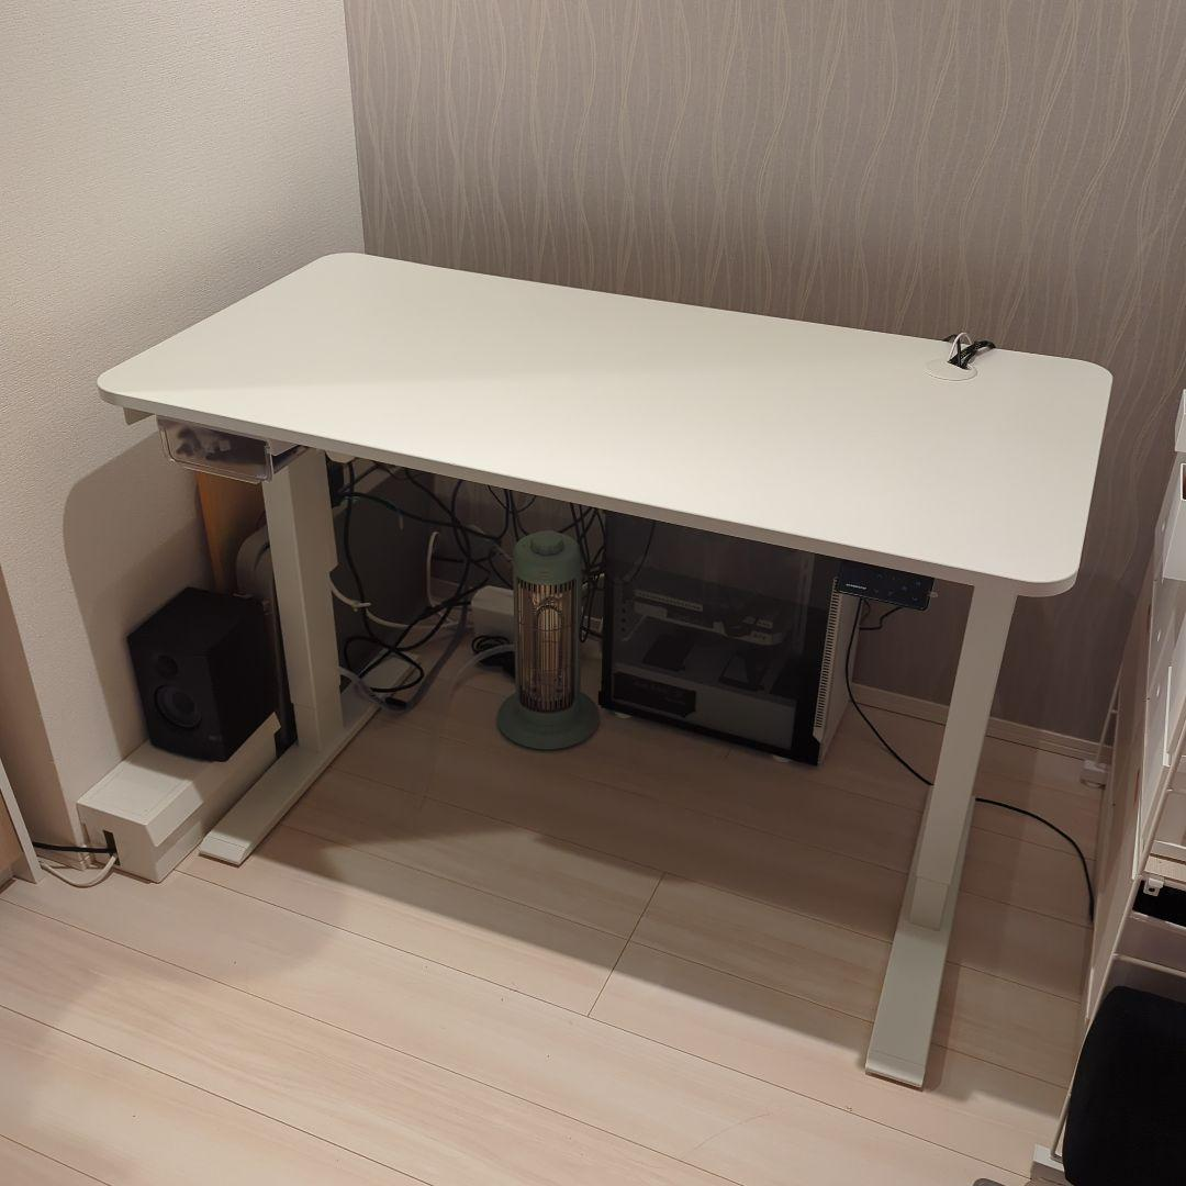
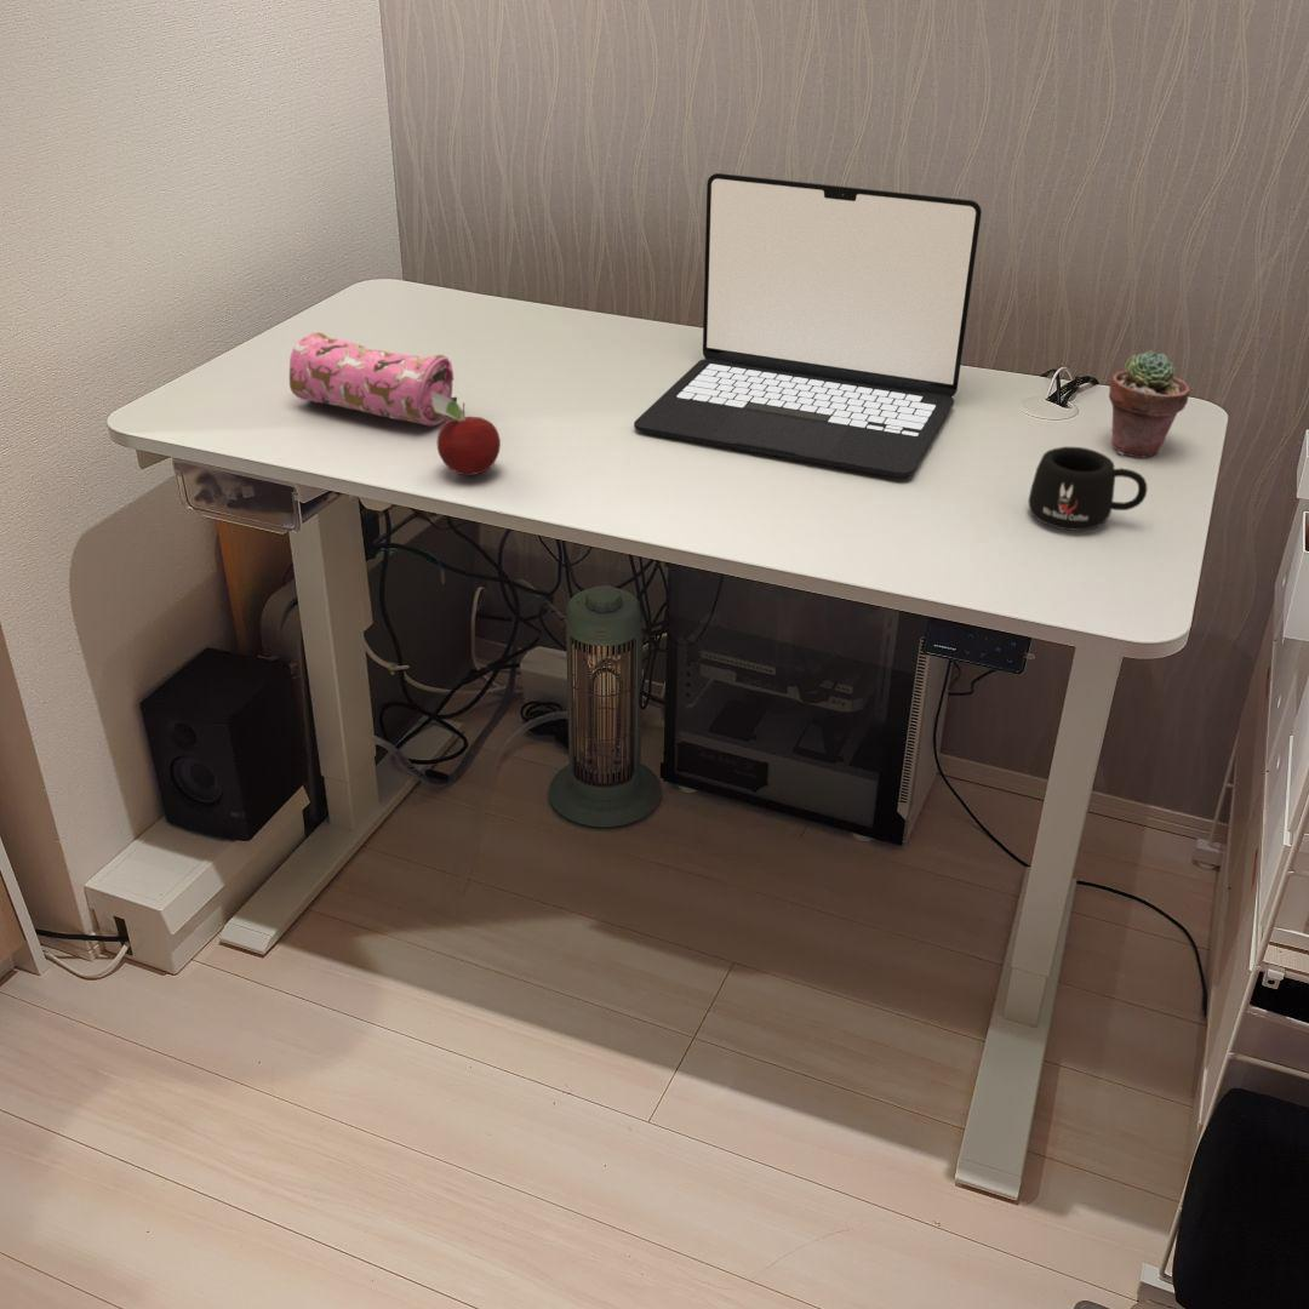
+ fruit [431,393,502,478]
+ pencil case [288,331,458,427]
+ mug [1027,446,1149,532]
+ laptop [633,172,983,479]
+ potted succulent [1108,349,1193,458]
